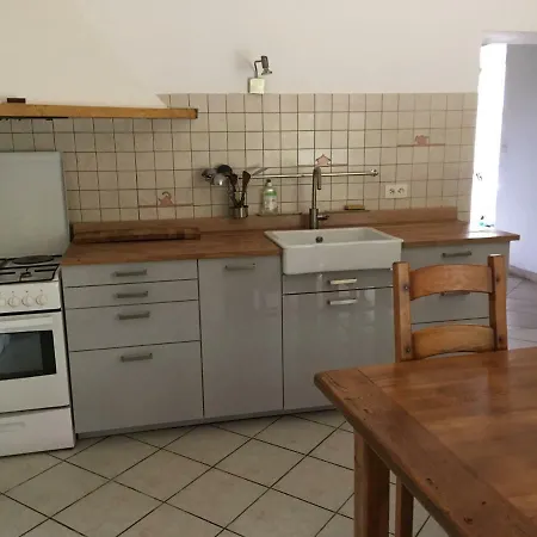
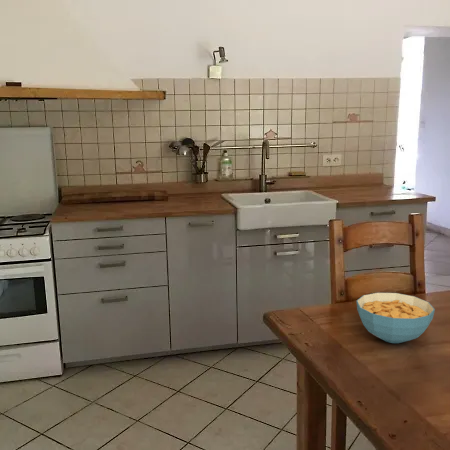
+ cereal bowl [356,292,436,344]
